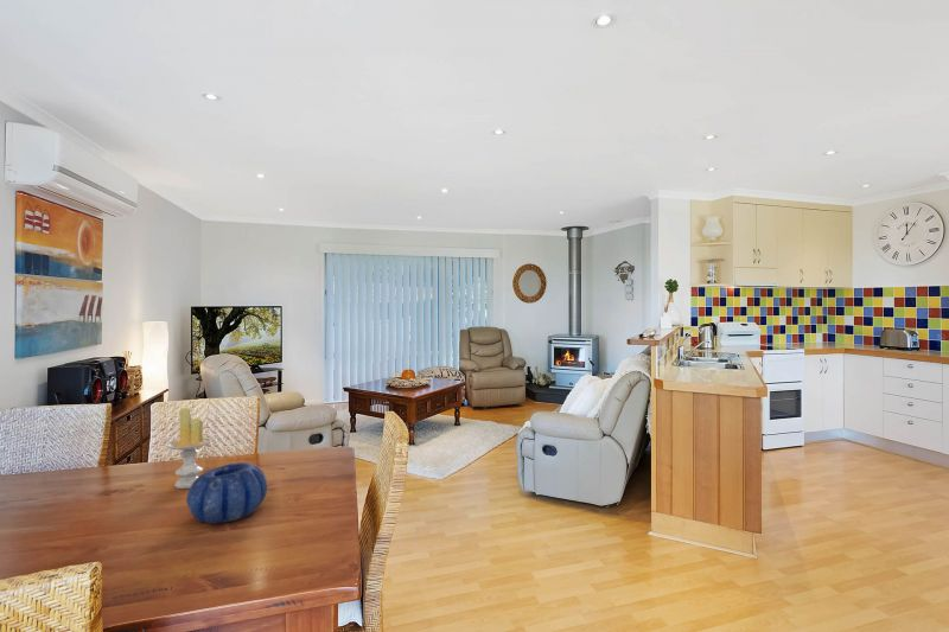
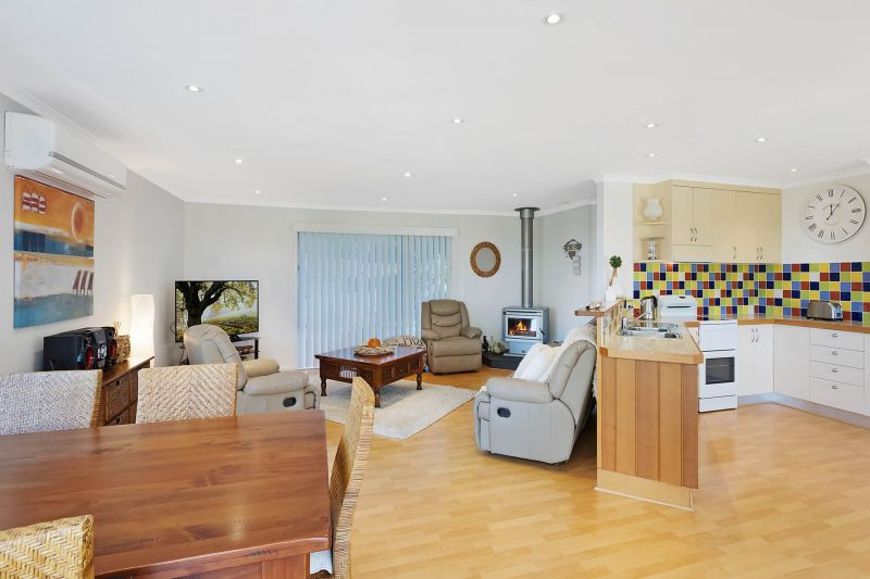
- decorative bowl [185,461,268,525]
- candle [165,407,214,490]
